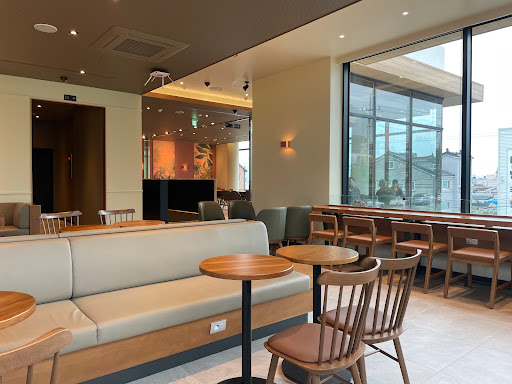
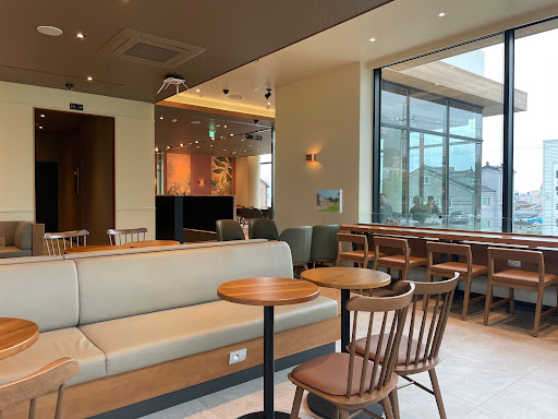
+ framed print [315,189,343,214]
